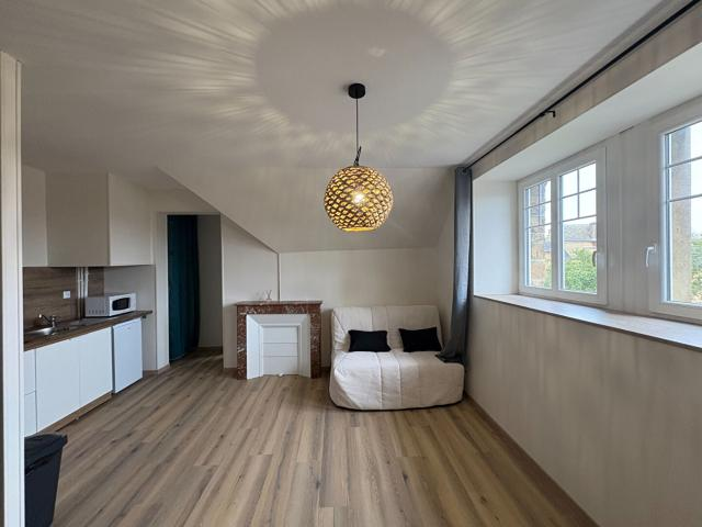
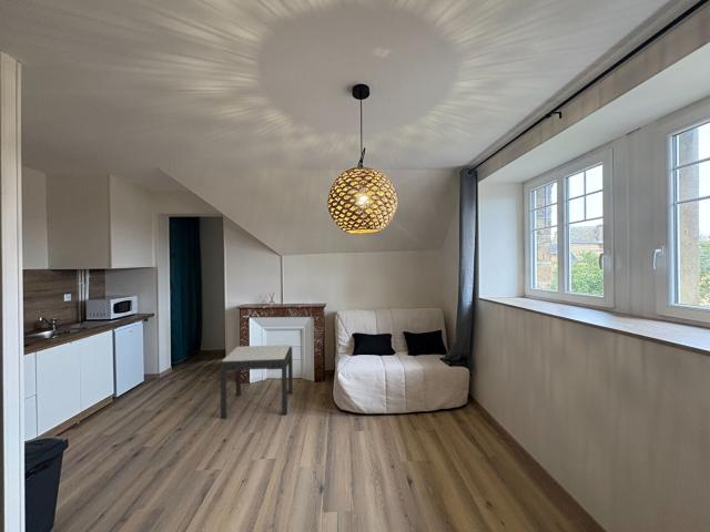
+ side table [219,344,294,419]
